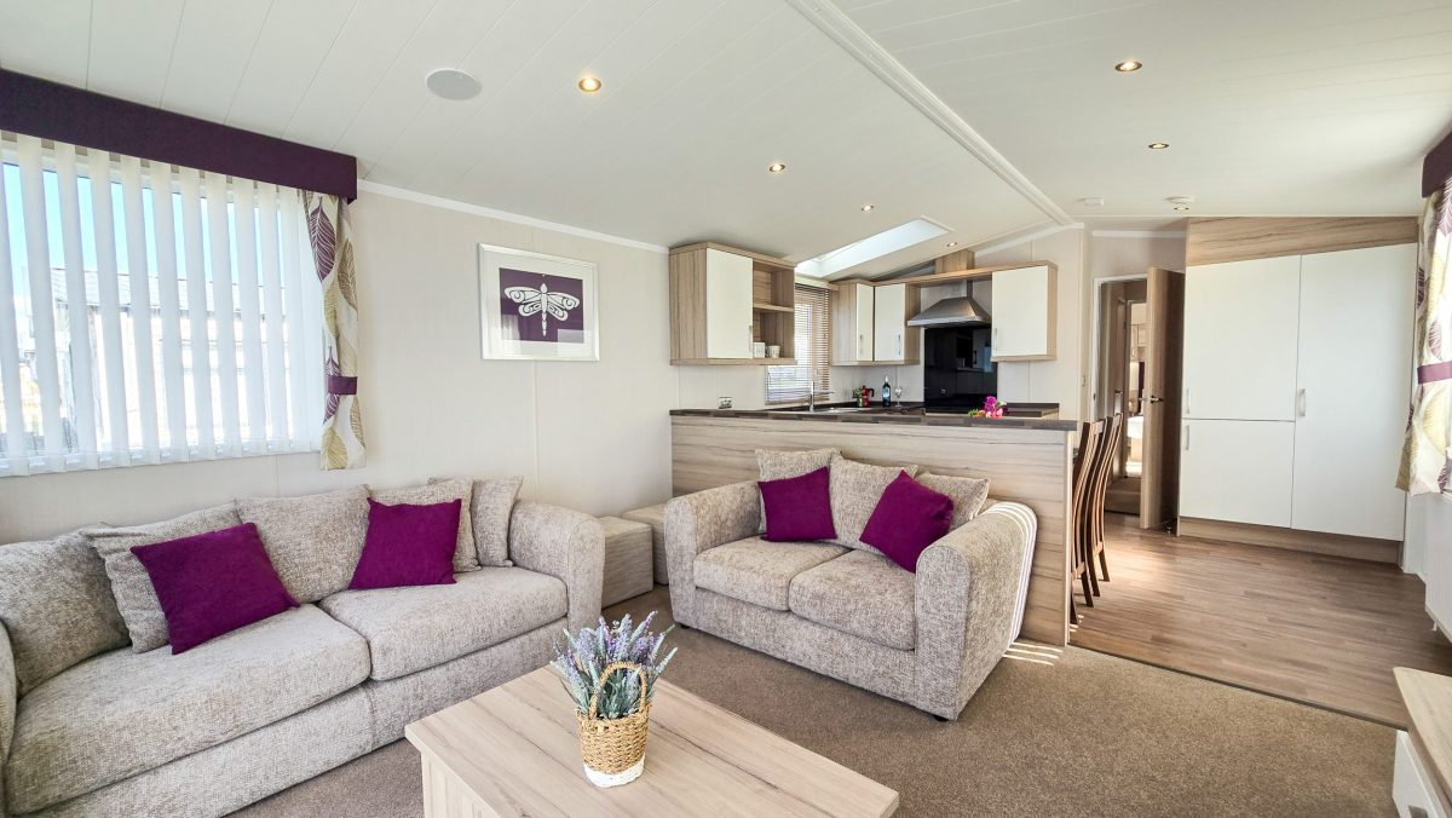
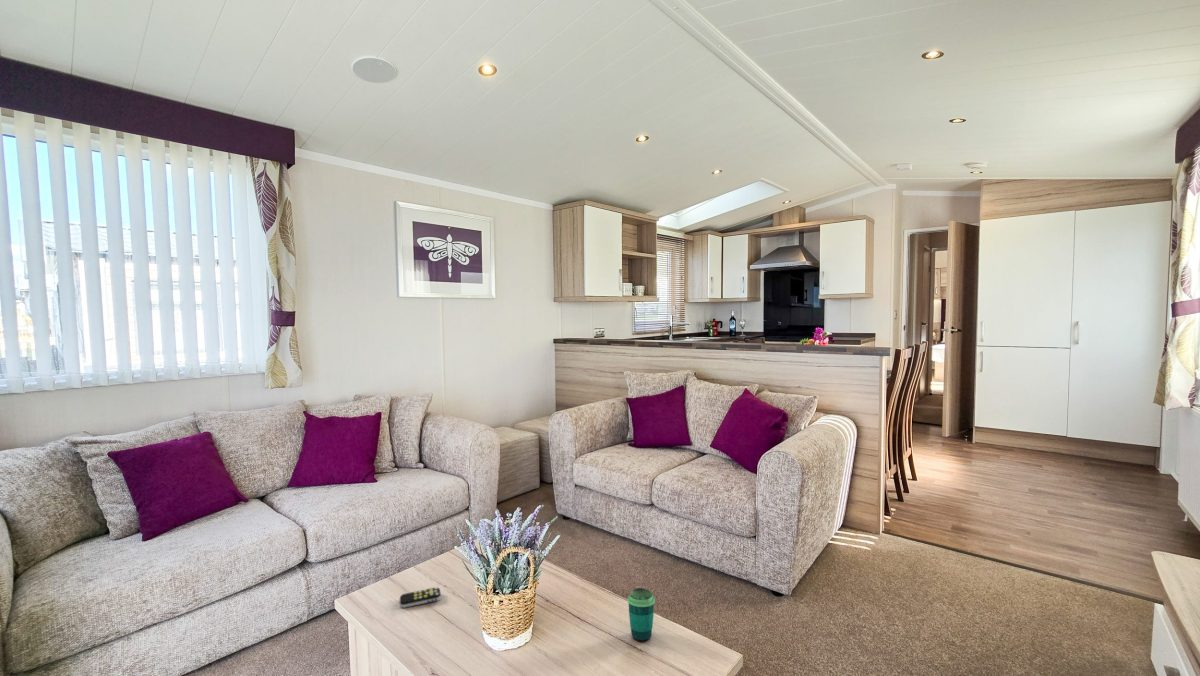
+ cup [626,587,656,643]
+ remote control [399,586,442,609]
